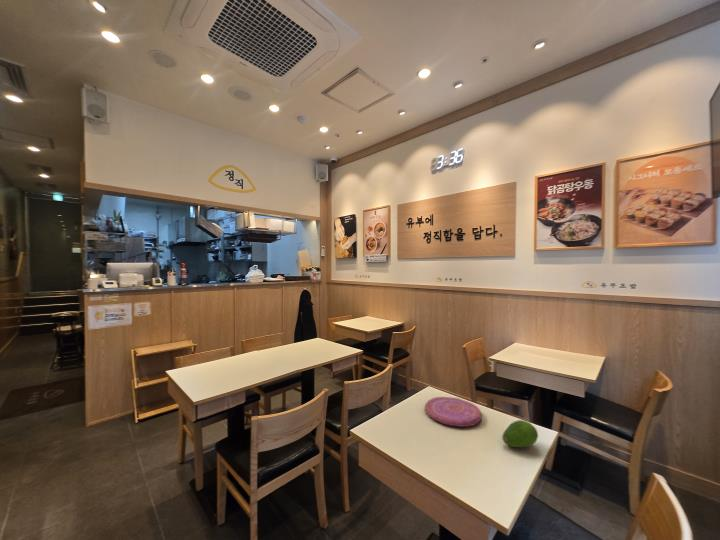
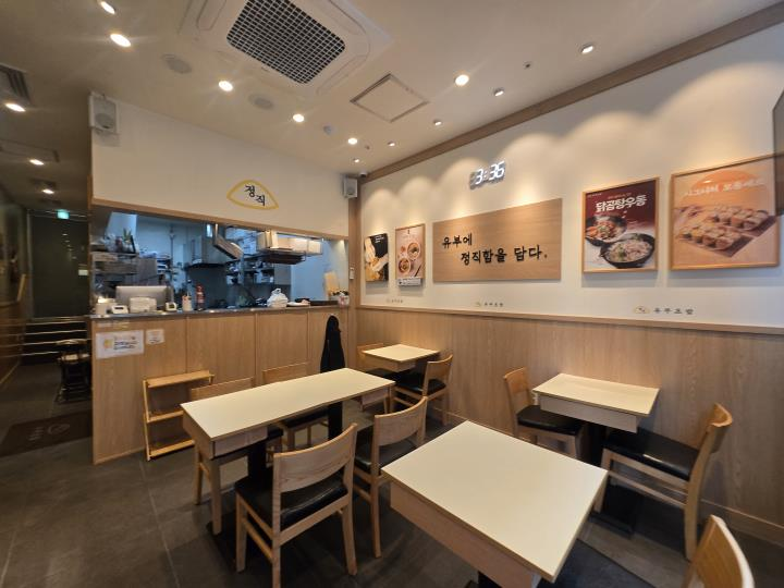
- fruit [501,419,539,448]
- plate [424,396,483,428]
